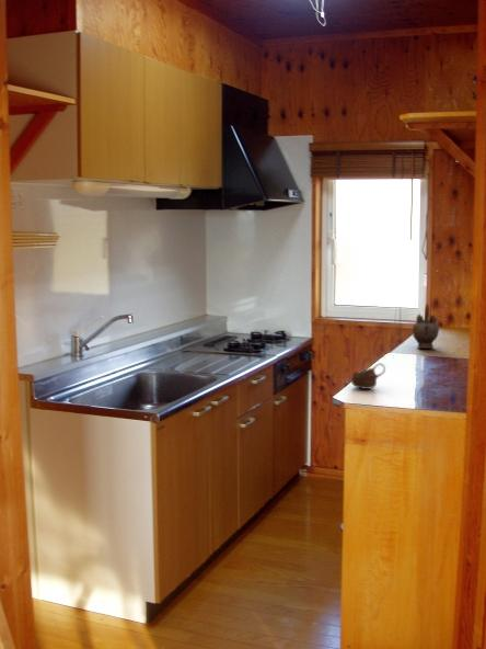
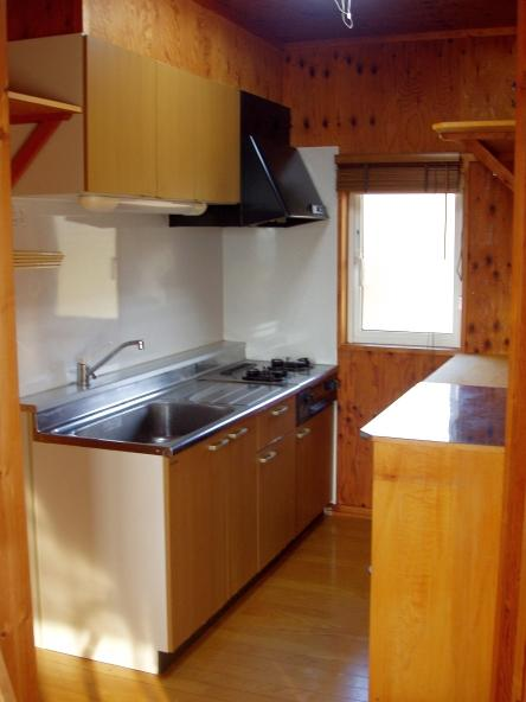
- teapot [412,303,440,350]
- cup [350,363,386,390]
